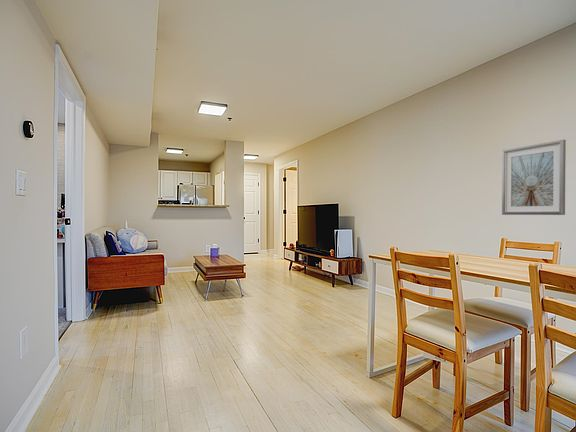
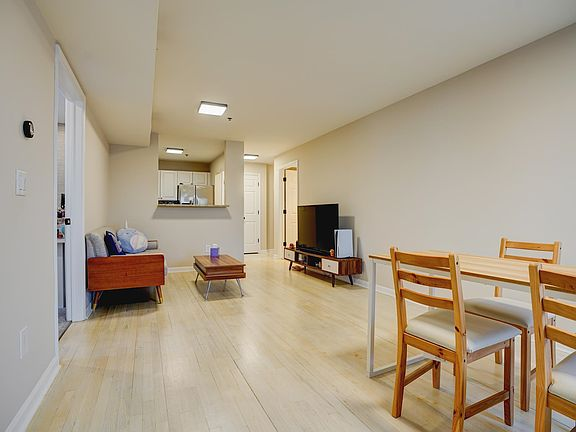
- picture frame [501,139,567,216]
